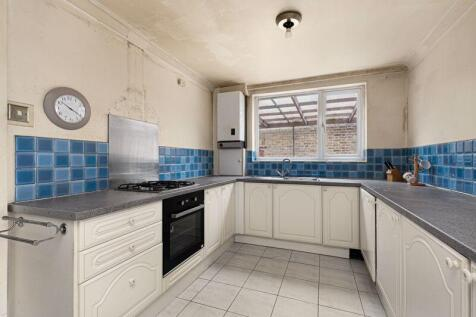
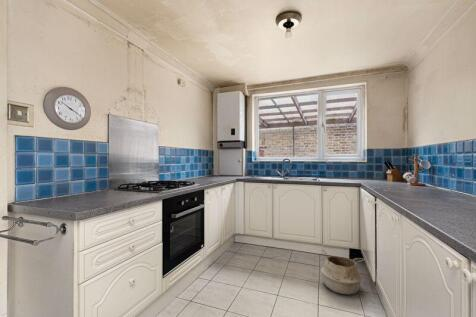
+ woven basket [320,249,366,295]
